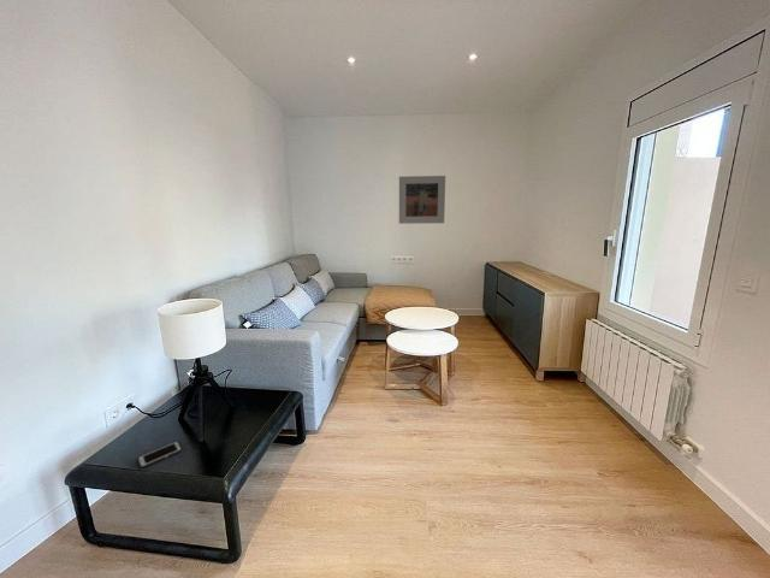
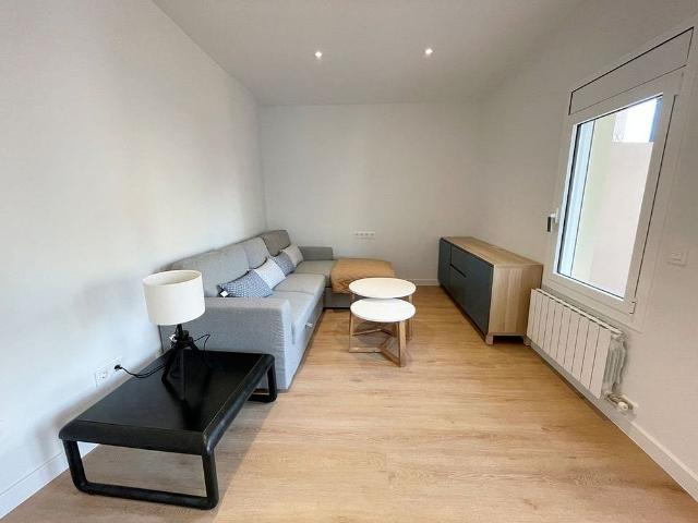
- cell phone [137,441,183,470]
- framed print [398,175,446,225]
